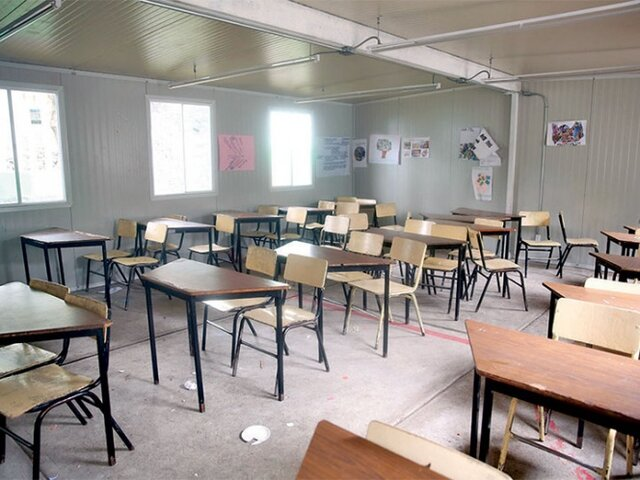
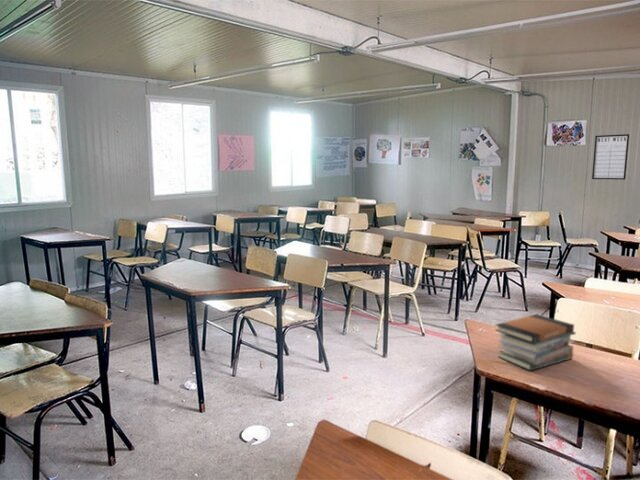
+ book stack [494,313,577,372]
+ writing board [591,133,630,181]
